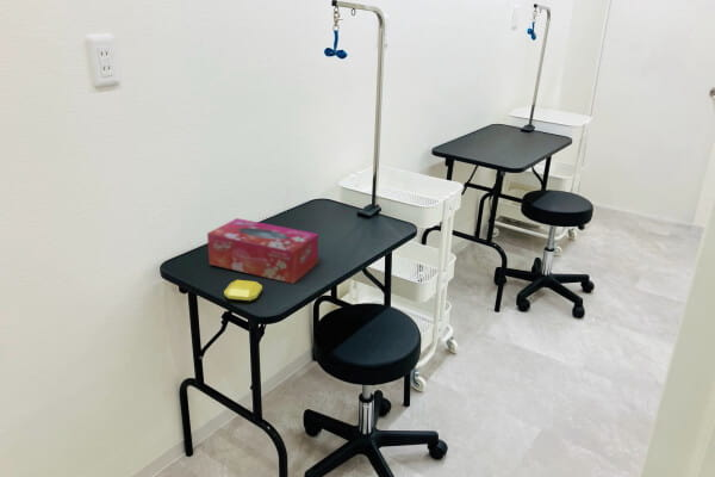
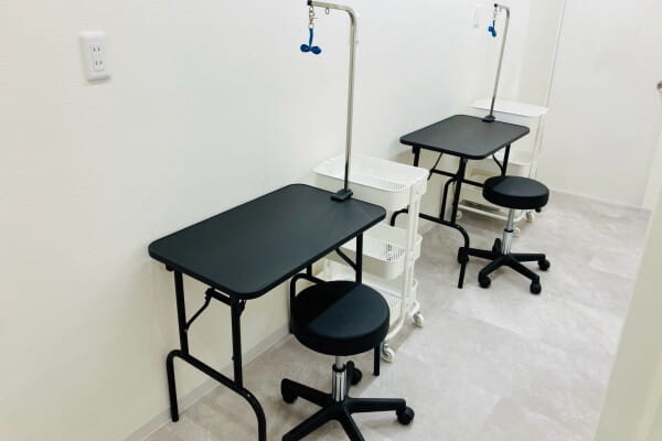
- soap bar [223,279,263,302]
- tissue box [206,217,319,285]
